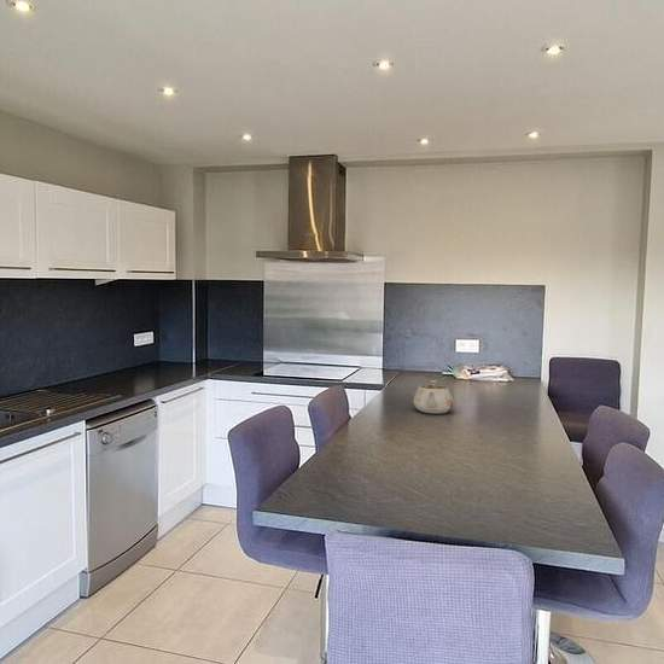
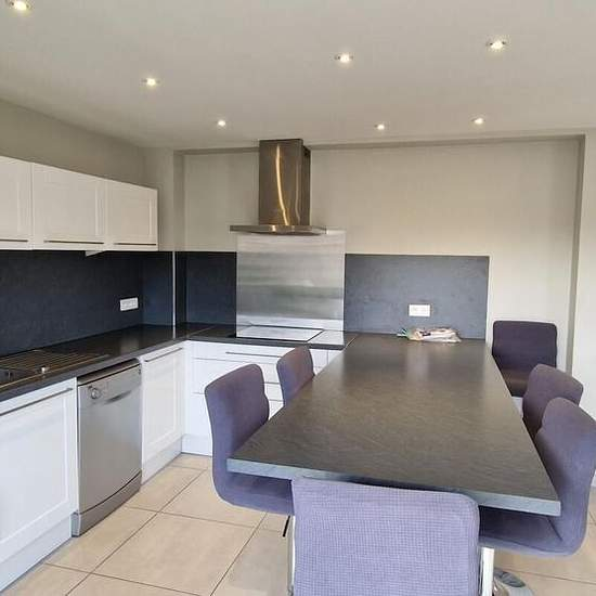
- teapot [412,379,454,414]
